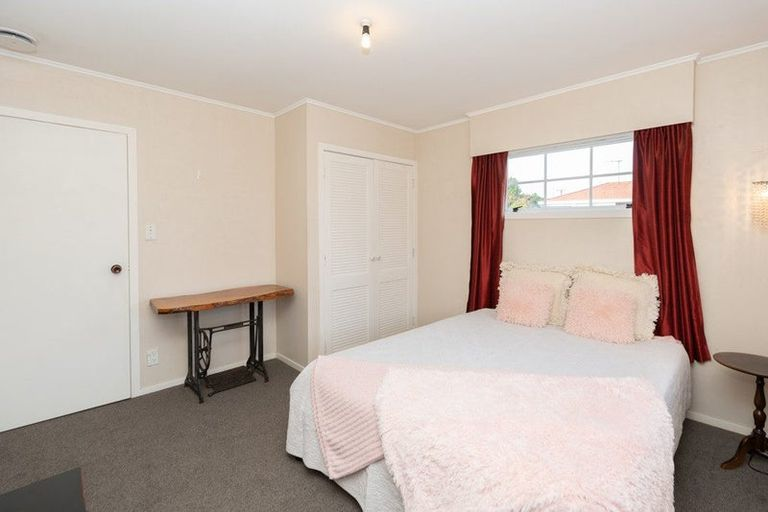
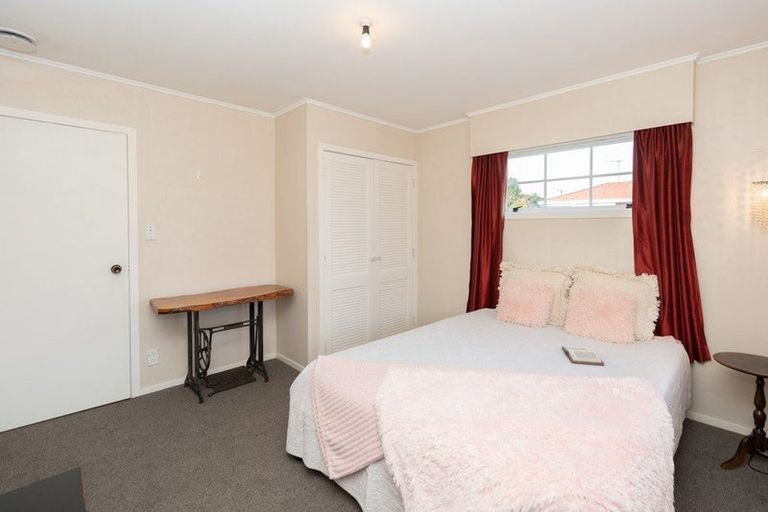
+ book [561,345,605,366]
